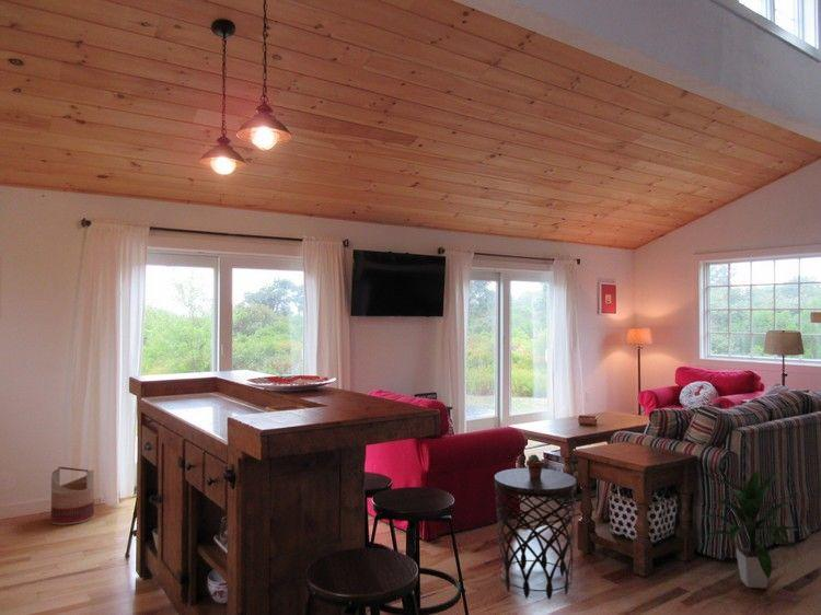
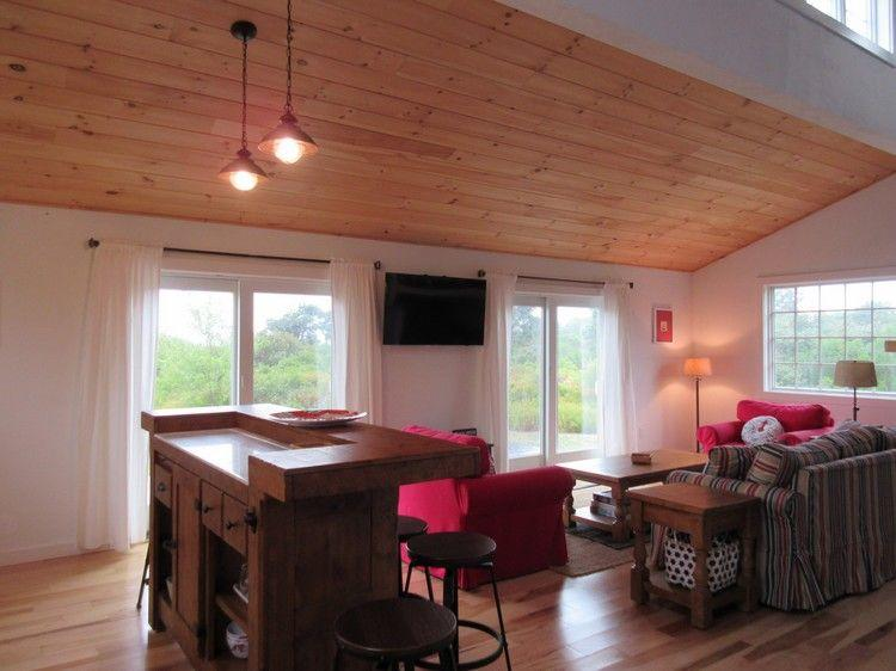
- basket [50,465,95,526]
- side table [494,467,577,601]
- indoor plant [698,467,801,590]
- potted succulent [525,454,545,479]
